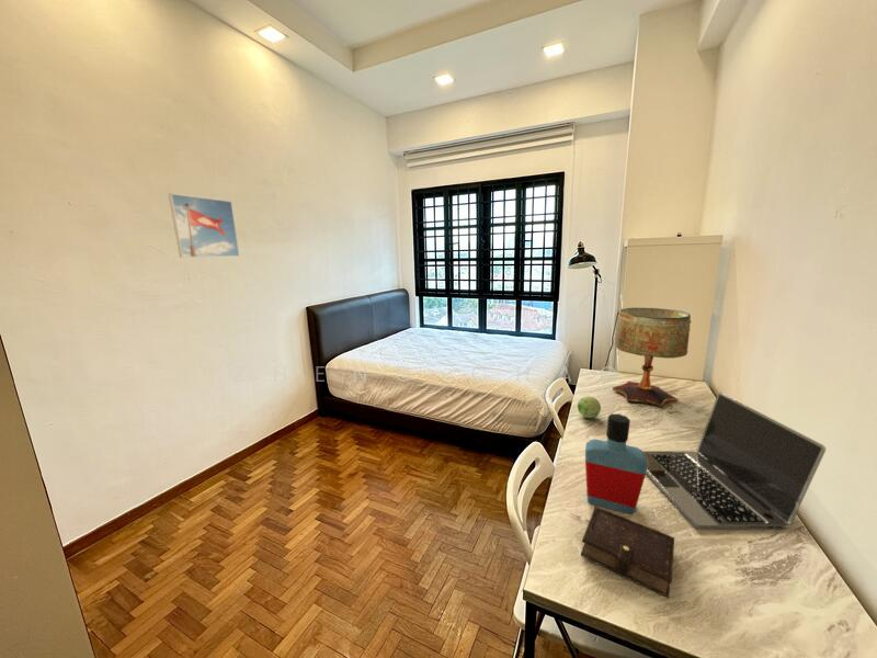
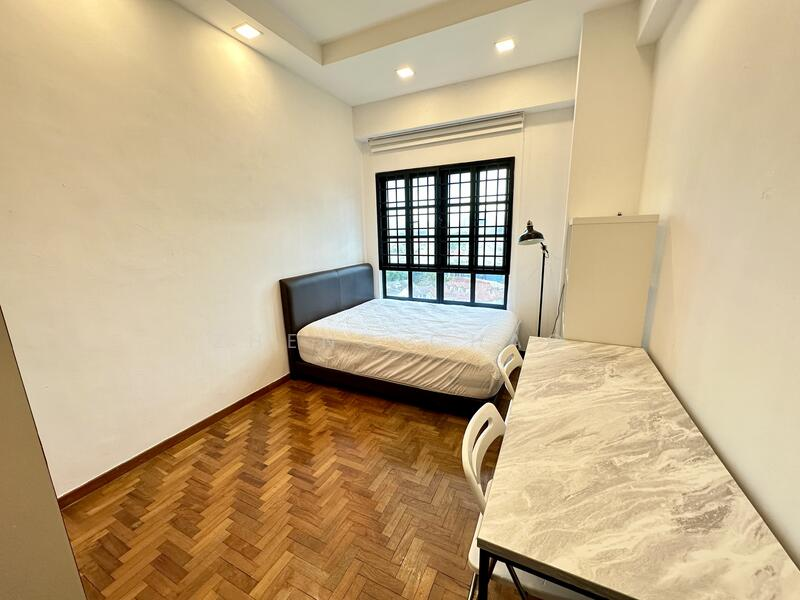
- book [570,506,675,599]
- bottle [584,413,648,515]
- laptop [642,392,827,530]
- table lamp [612,307,693,409]
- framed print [168,193,241,259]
- decorative ball [577,395,602,419]
